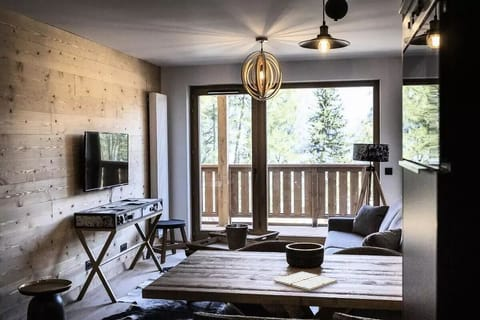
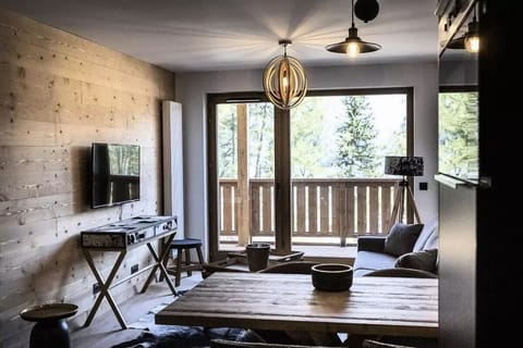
- drink coaster [273,271,338,291]
